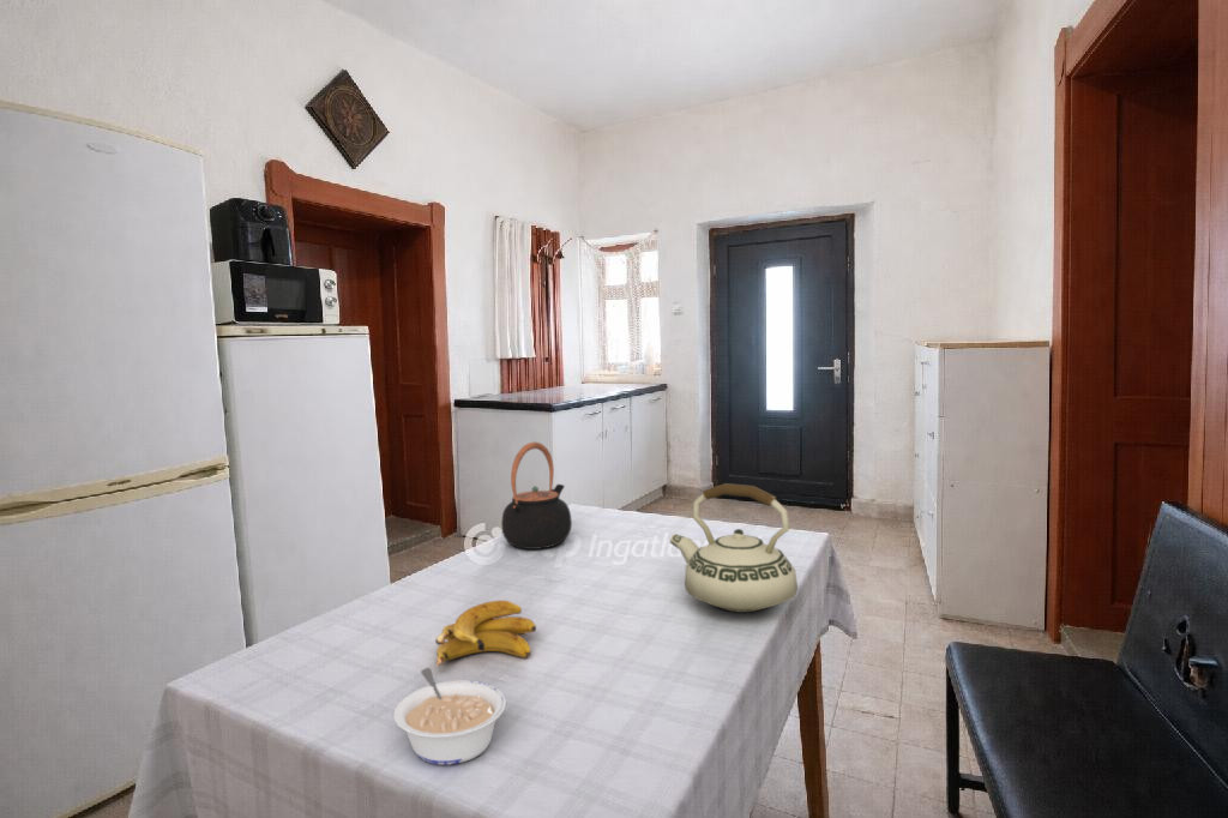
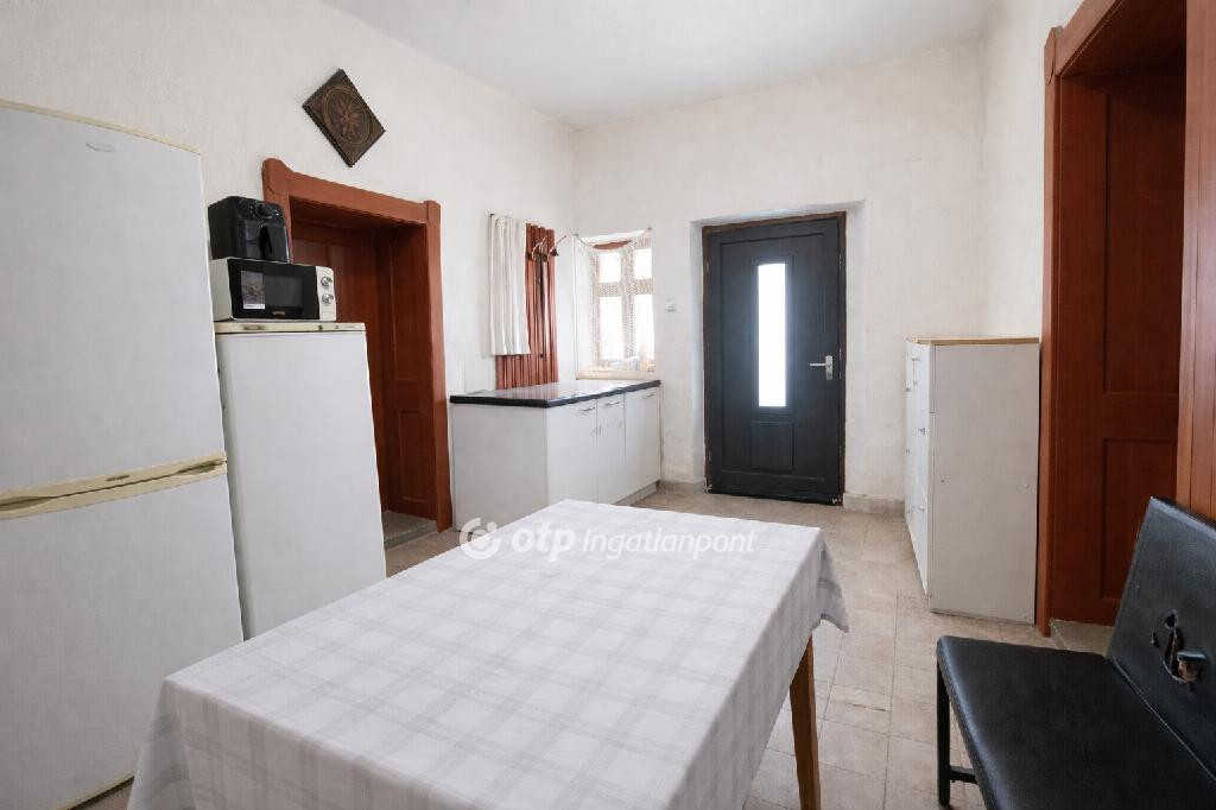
- banana [435,600,537,668]
- legume [393,667,507,765]
- teapot [500,441,573,551]
- teakettle [669,482,799,614]
